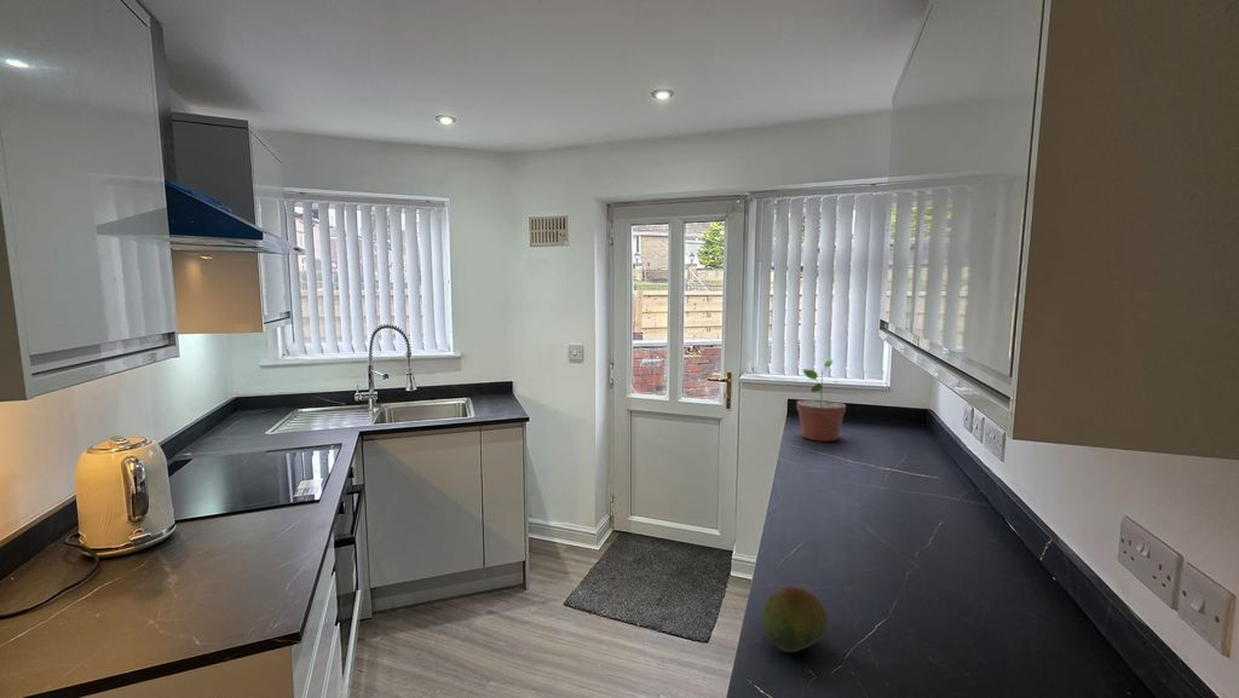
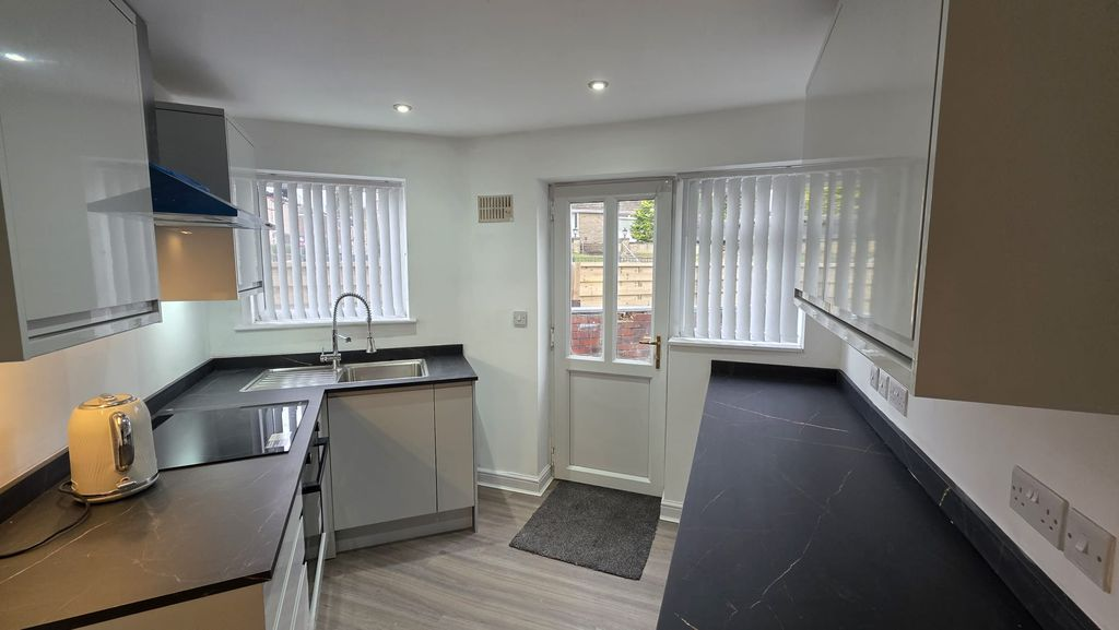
- potted plant [796,358,847,443]
- fruit [761,585,829,653]
